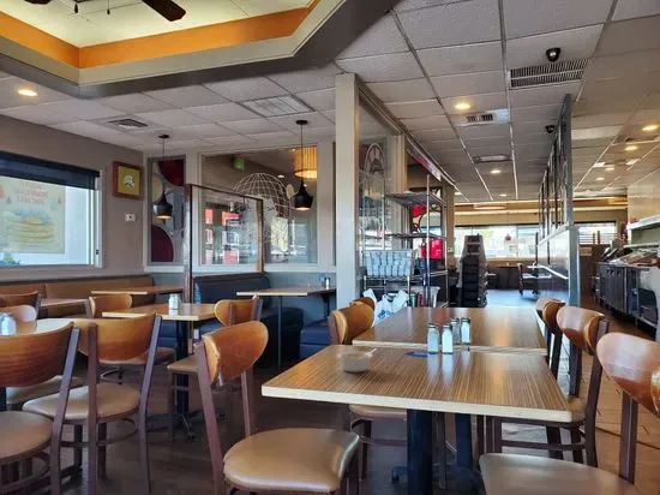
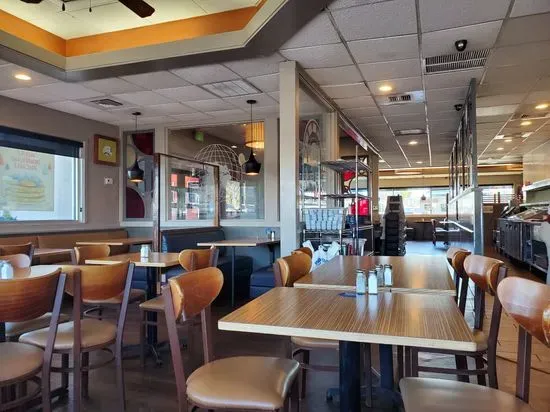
- legume [336,348,377,374]
